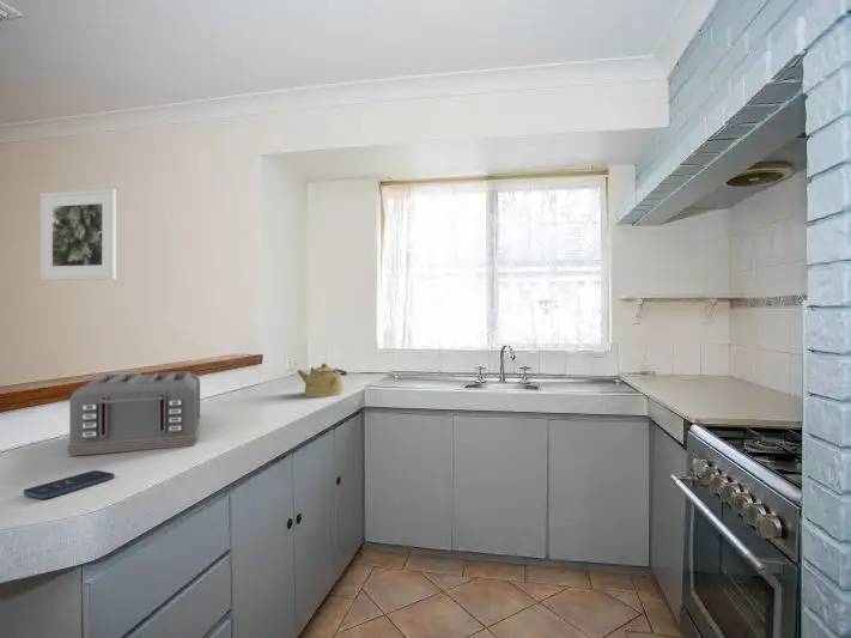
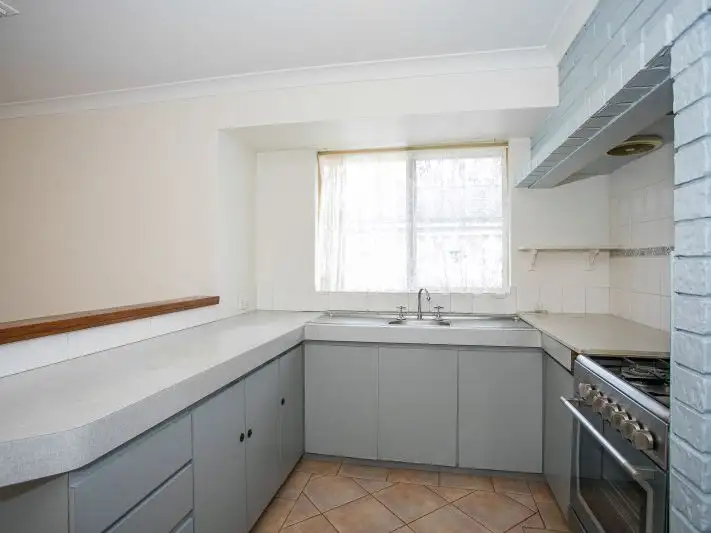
- smartphone [23,469,115,499]
- toaster [66,371,202,457]
- kettle [296,363,348,399]
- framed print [39,188,117,281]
